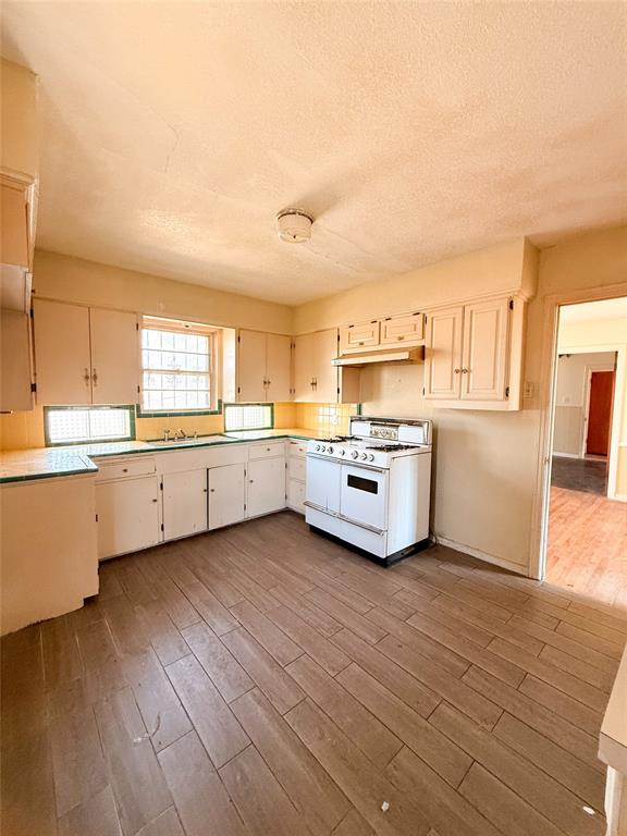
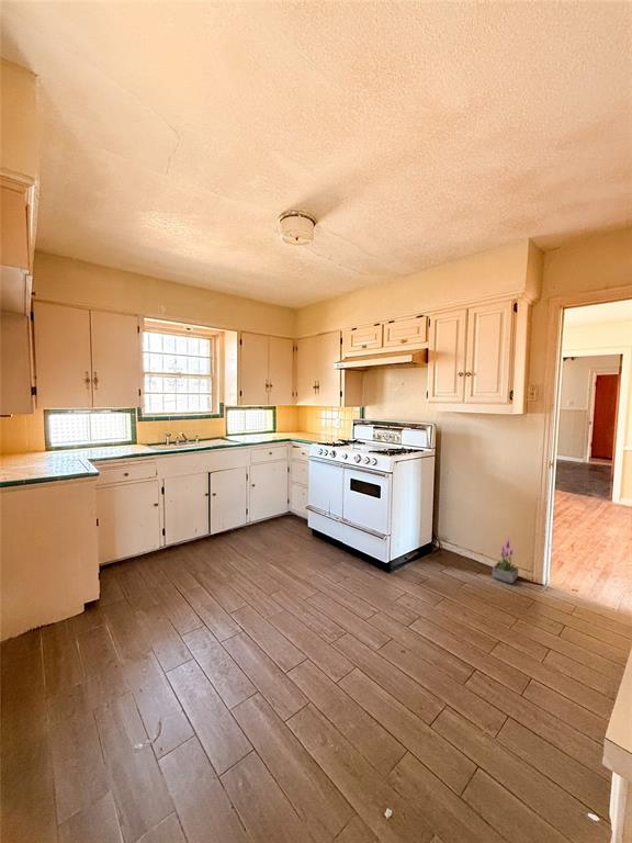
+ potted plant [492,537,519,585]
